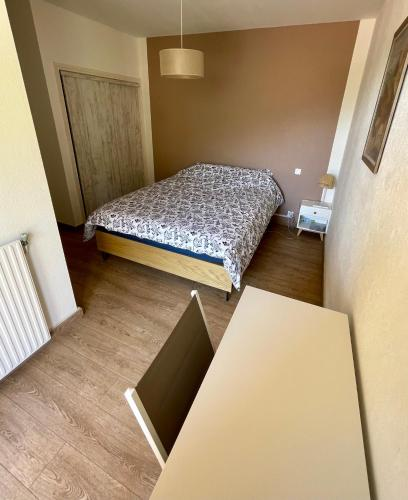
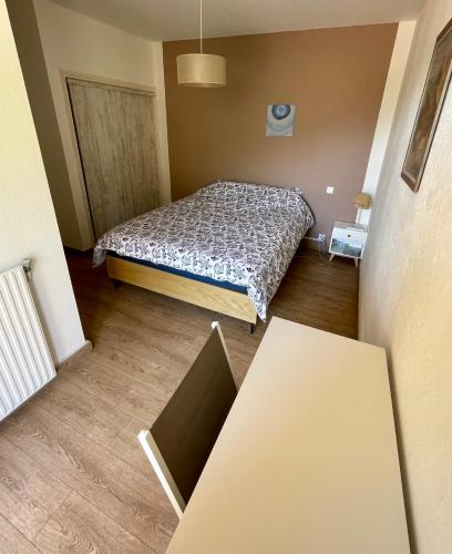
+ wall art [264,103,298,138]
